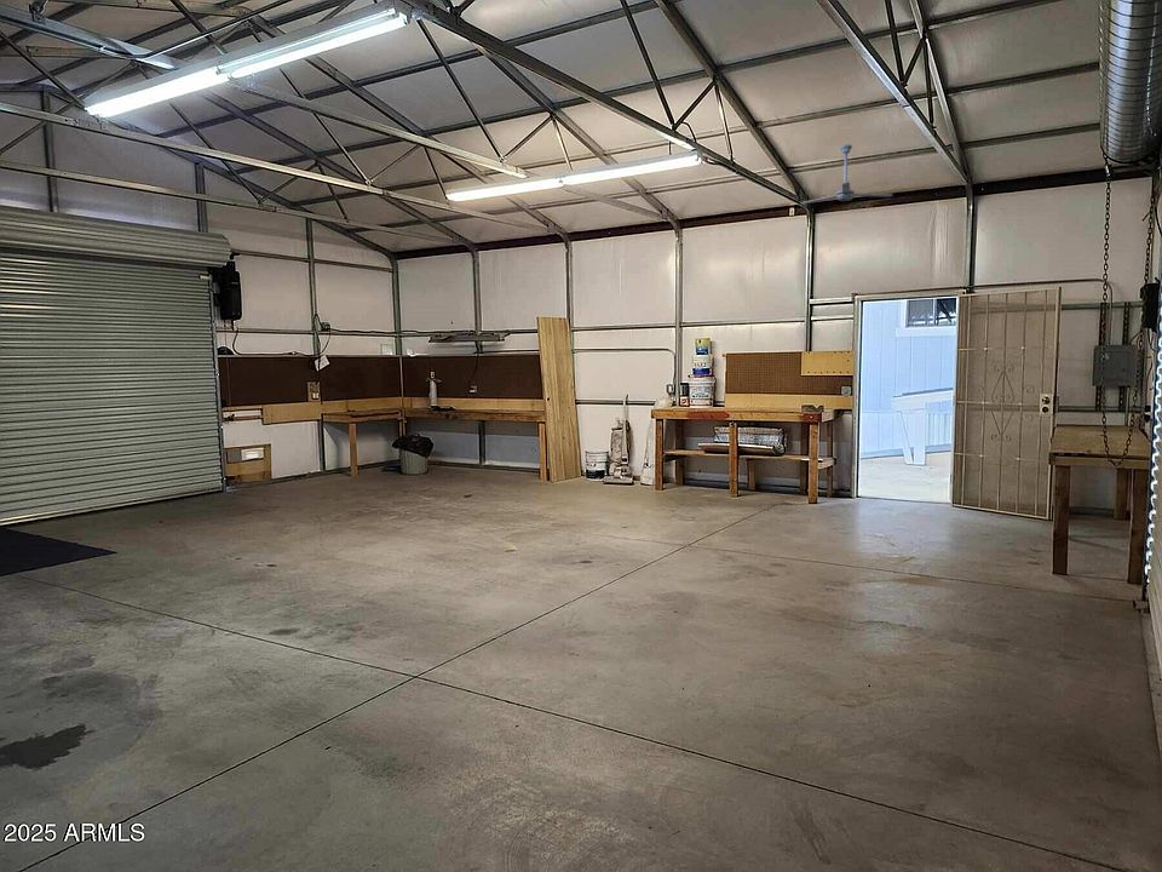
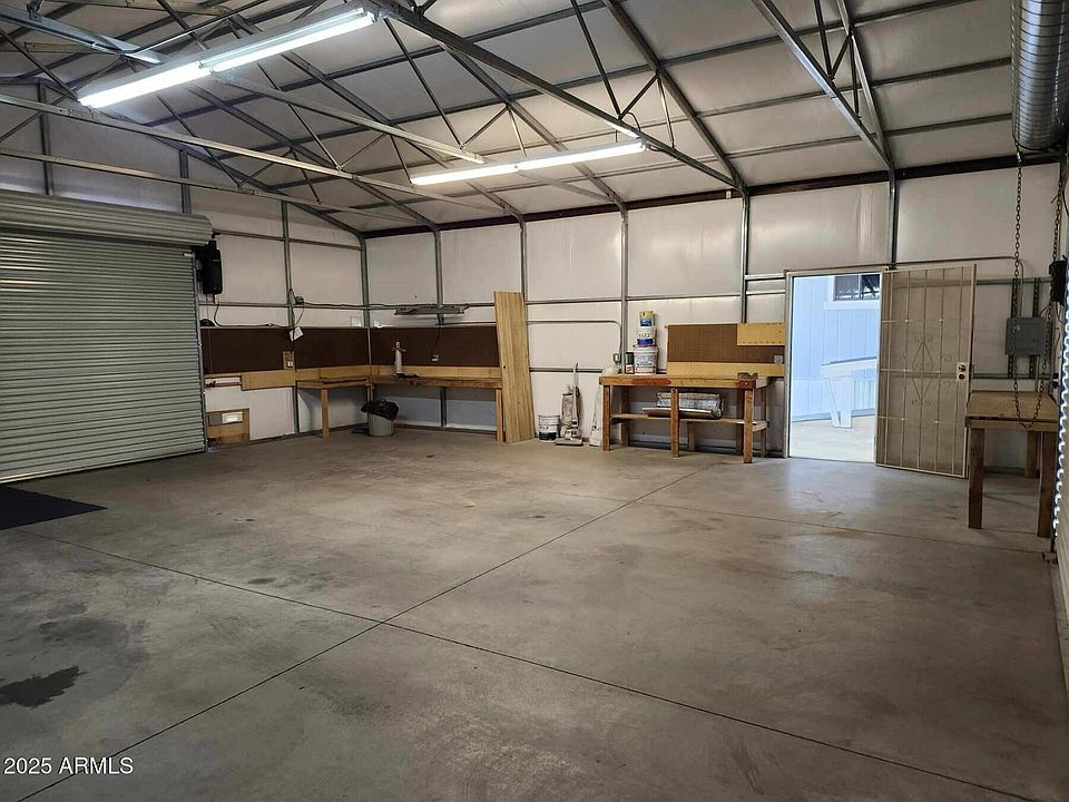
- ceiling fan [800,143,893,206]
